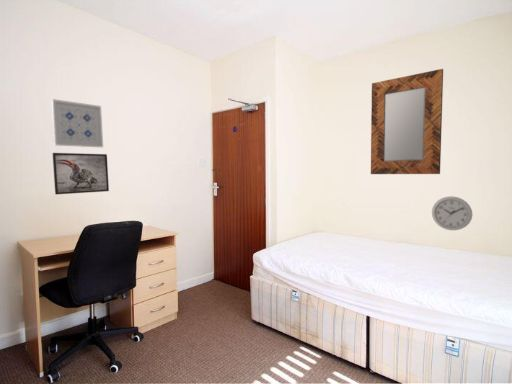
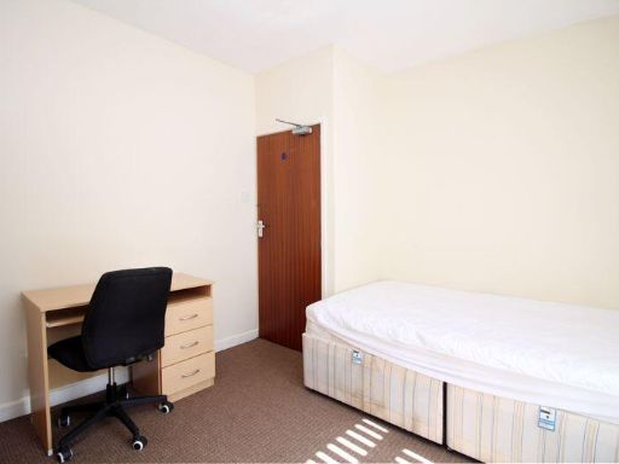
- home mirror [370,68,444,175]
- wall clock [431,195,473,231]
- wall art [51,98,104,148]
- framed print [51,152,110,195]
